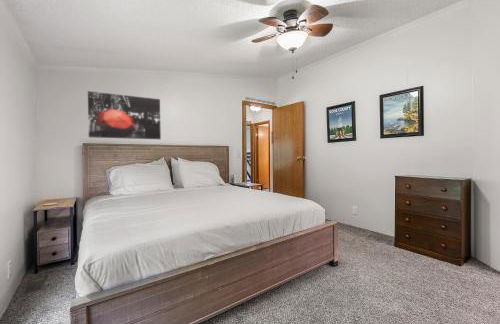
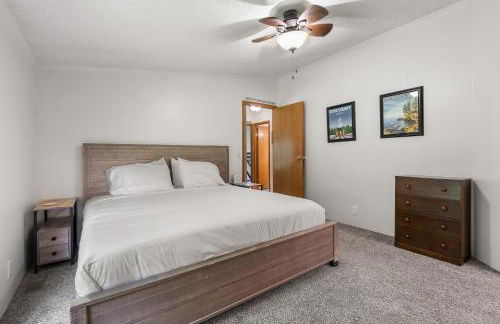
- wall art [87,90,162,140]
